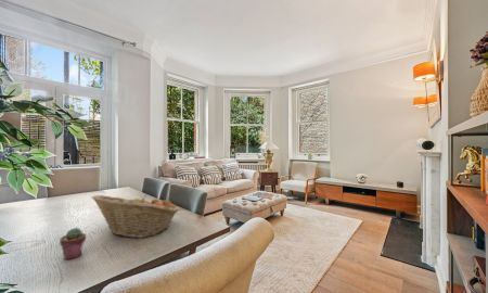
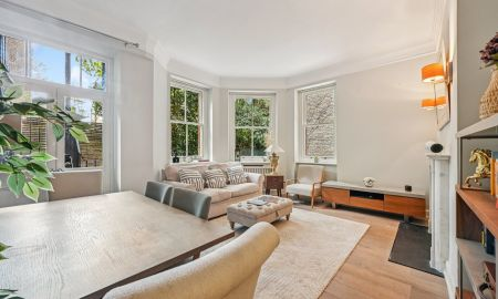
- fruit basket [91,193,180,239]
- potted succulent [59,227,87,260]
